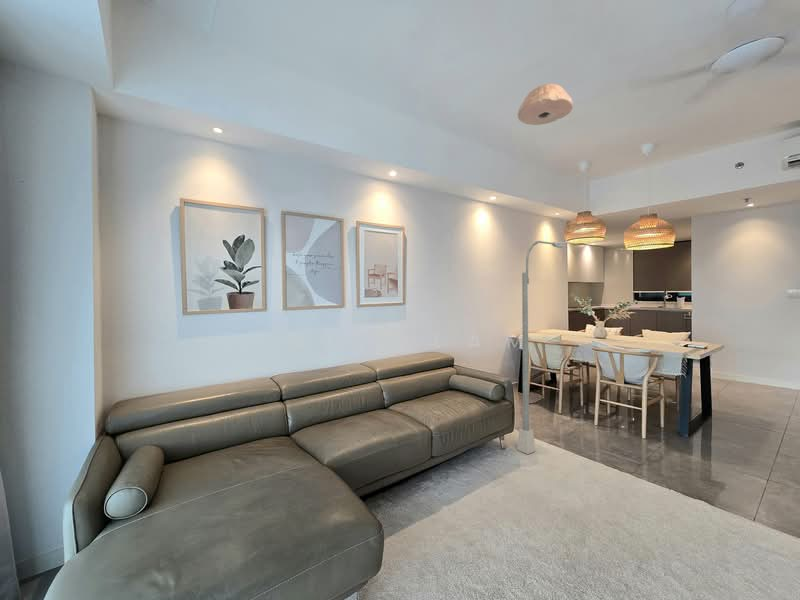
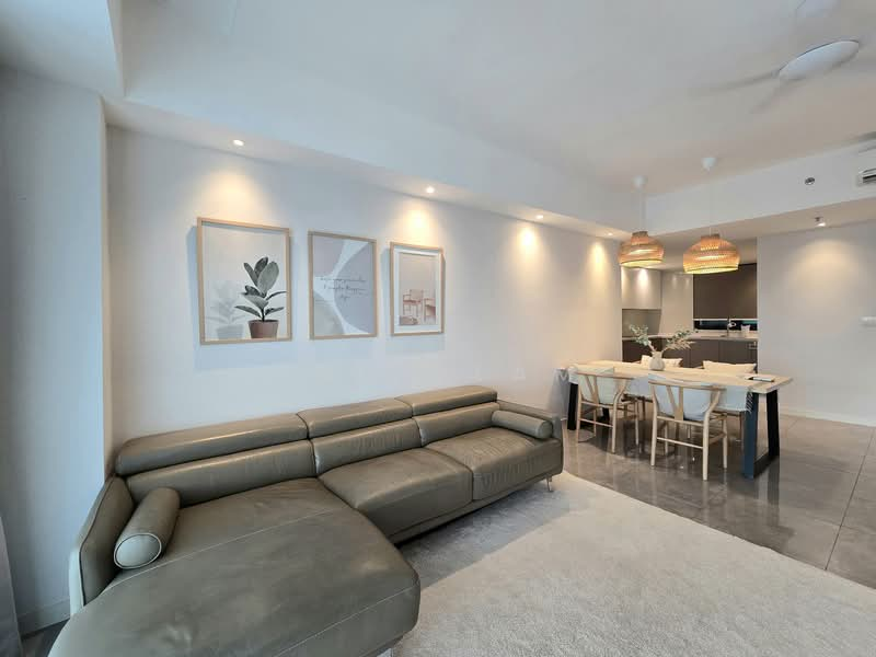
- floor lamp [516,240,567,455]
- ceiling light [517,83,574,126]
